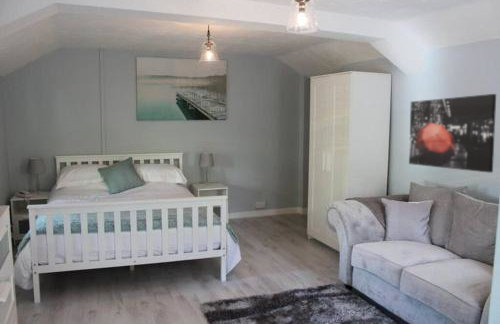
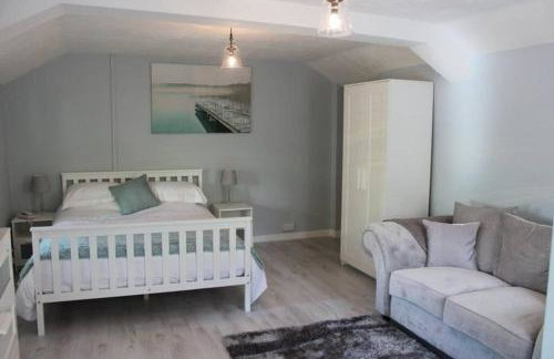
- wall art [408,93,497,174]
